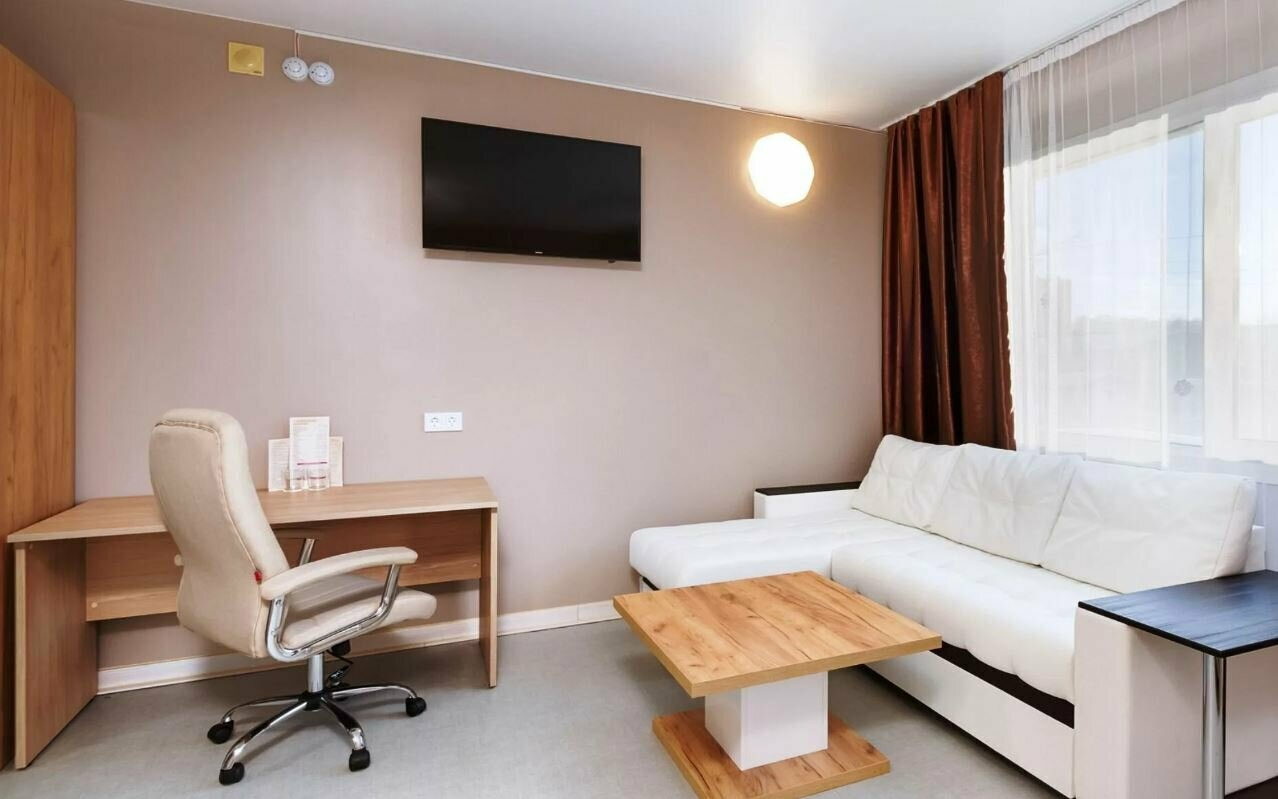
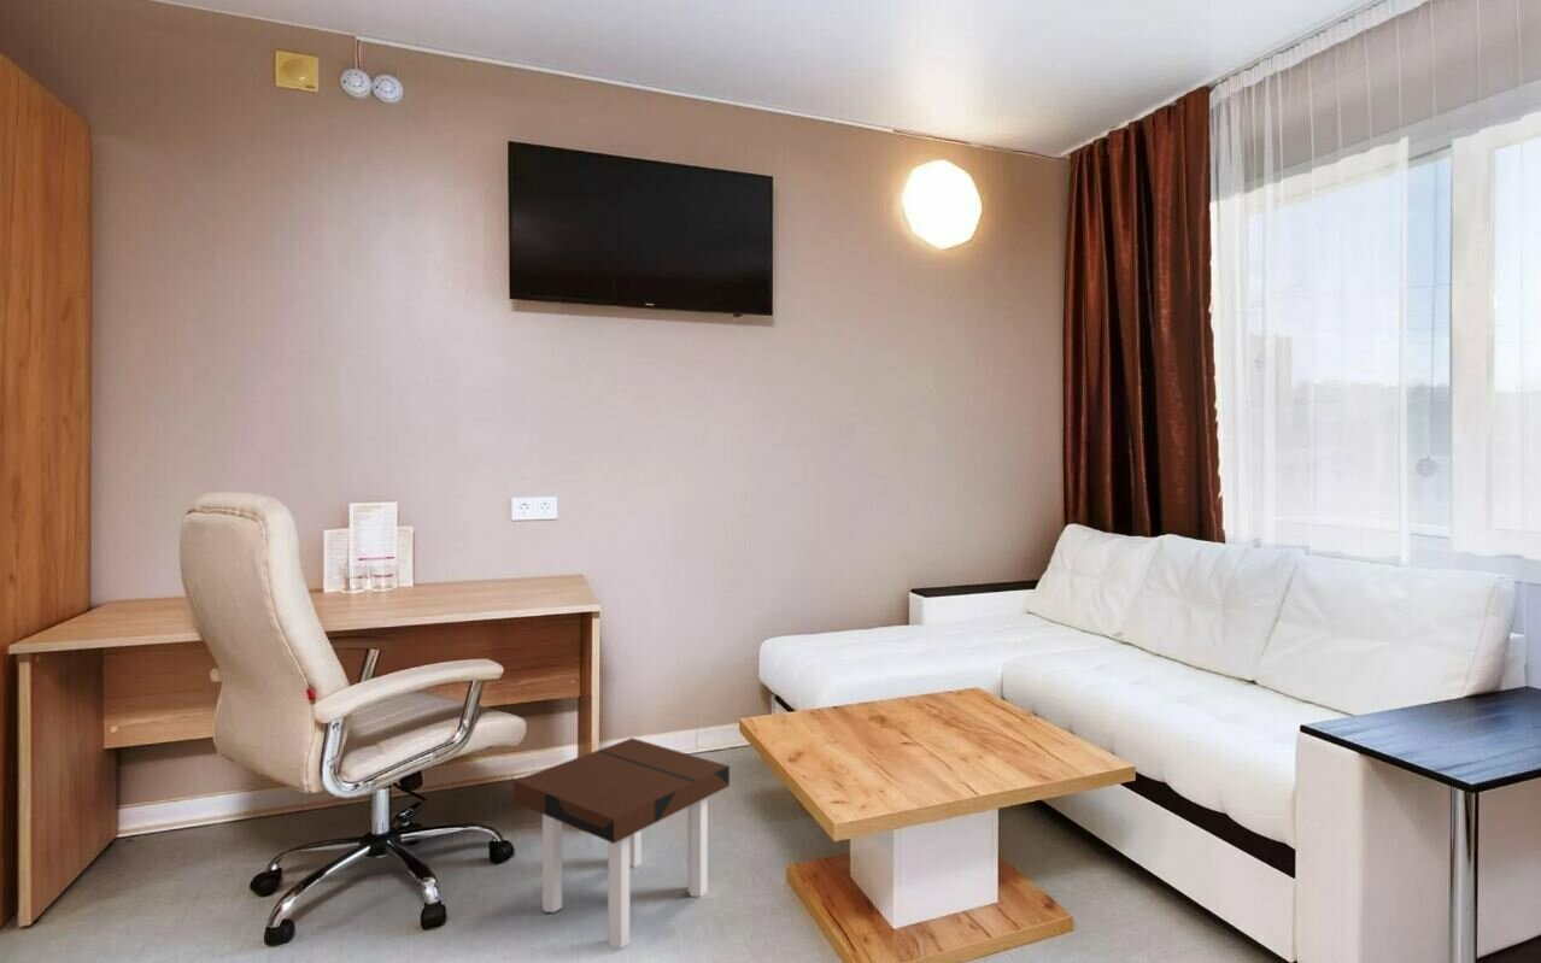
+ side table [512,736,731,950]
